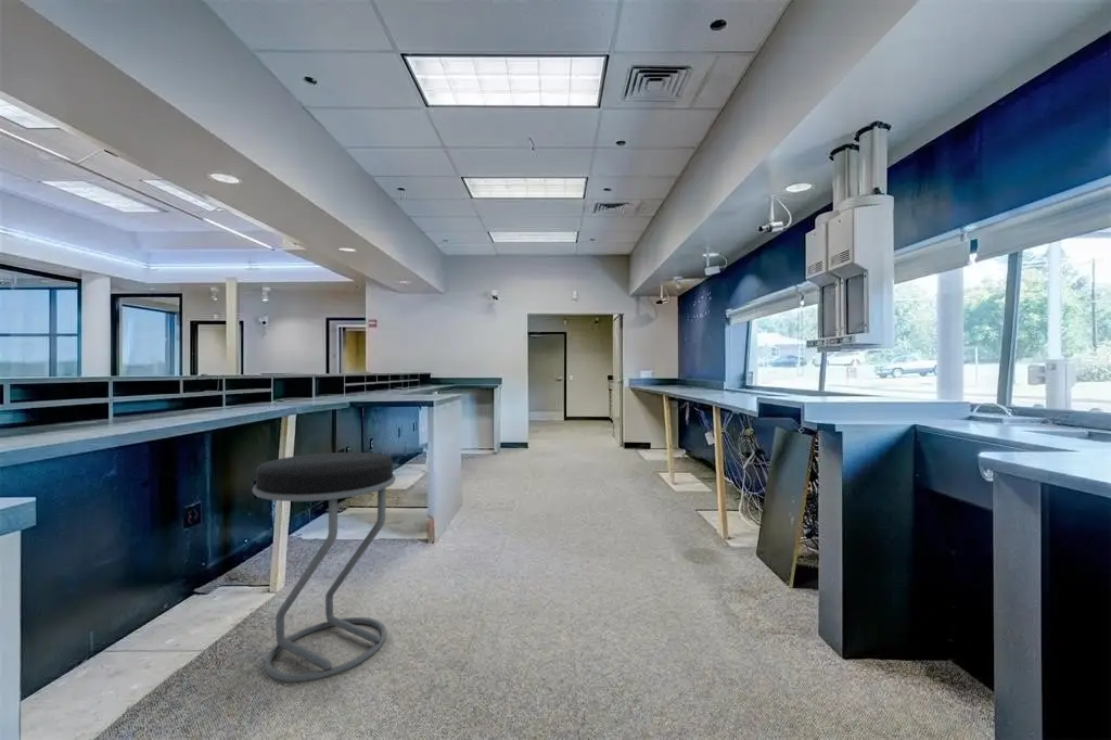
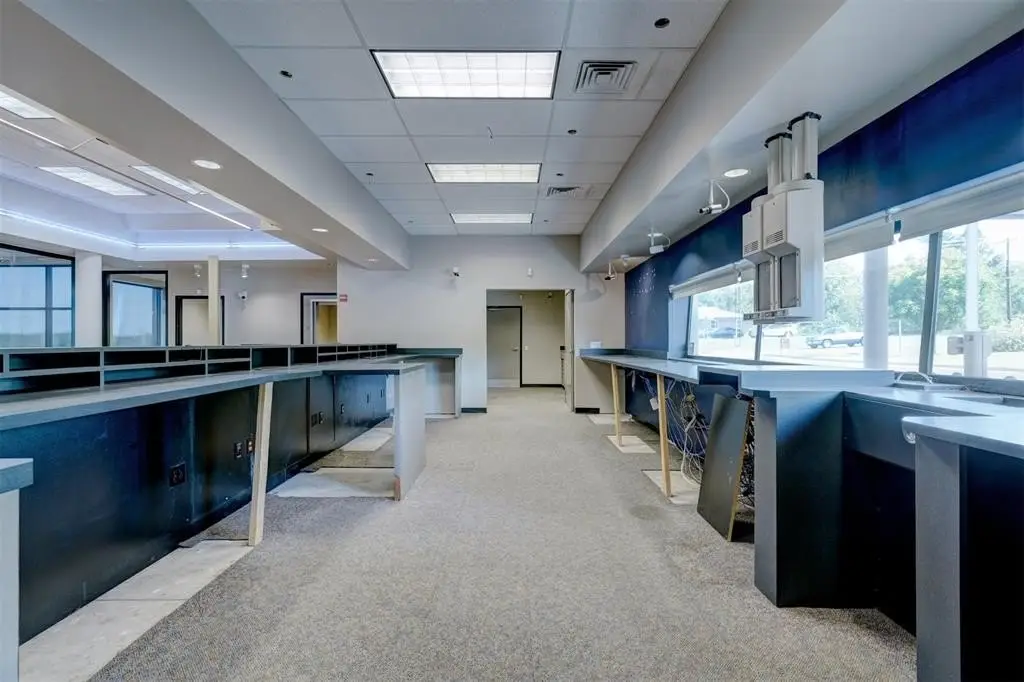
- stool [252,451,397,684]
